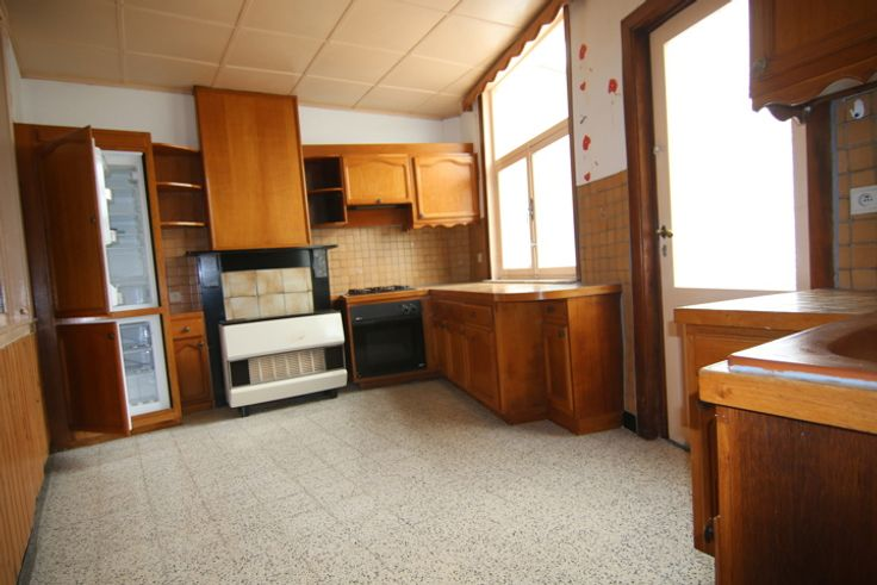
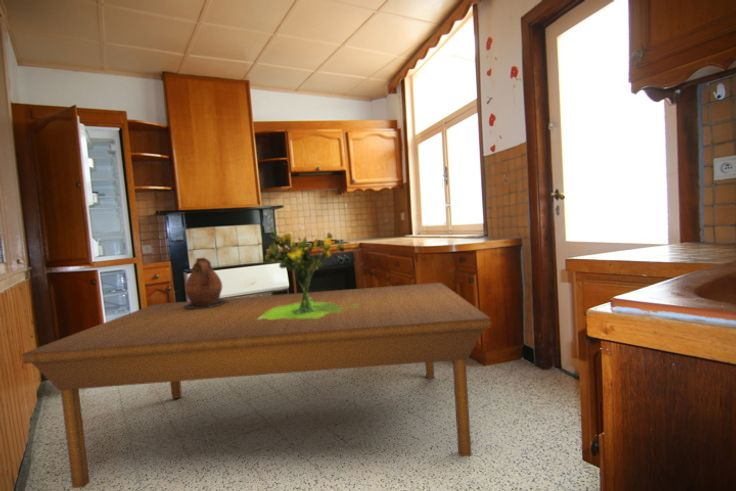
+ dining table [21,282,492,489]
+ bouquet [258,228,359,319]
+ ceramic pitcher [184,257,229,308]
